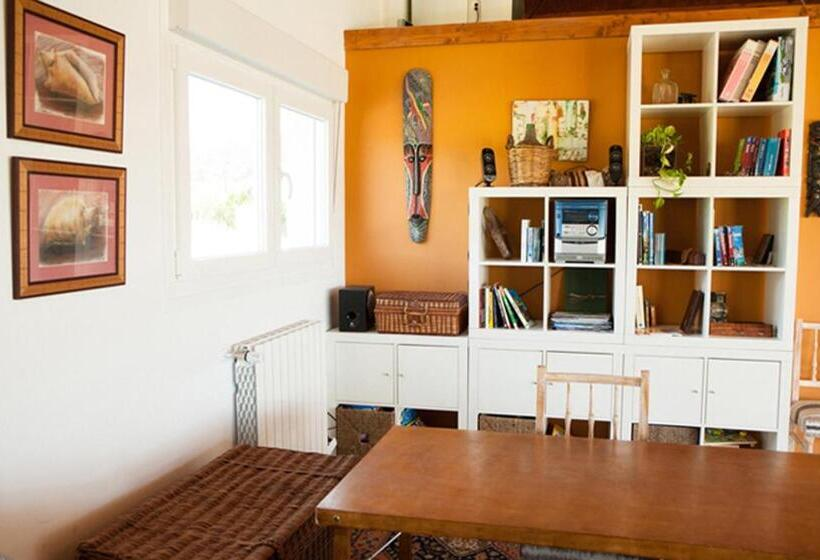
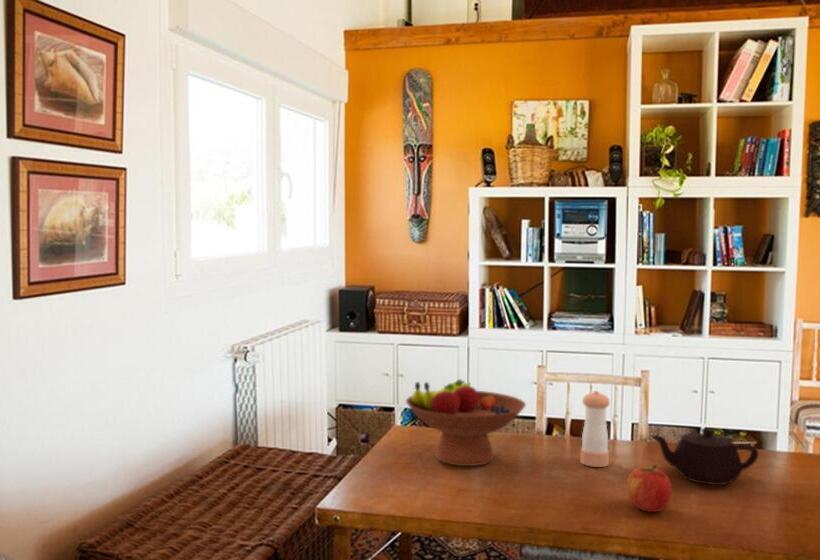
+ pepper shaker [579,390,611,468]
+ teapot [650,427,759,486]
+ apple [626,464,673,513]
+ fruit bowl [405,378,527,467]
